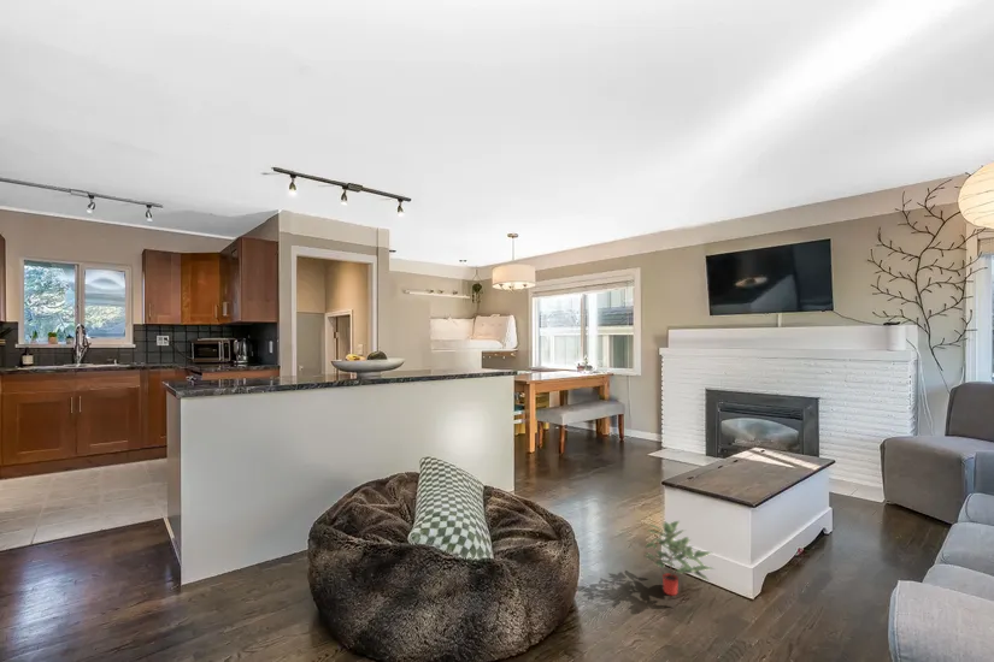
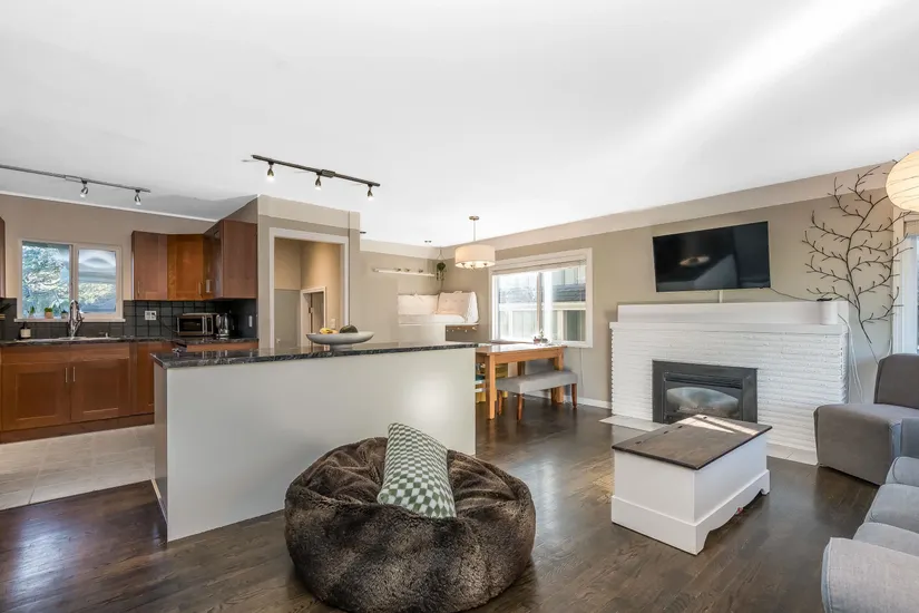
- potted plant [643,520,716,597]
